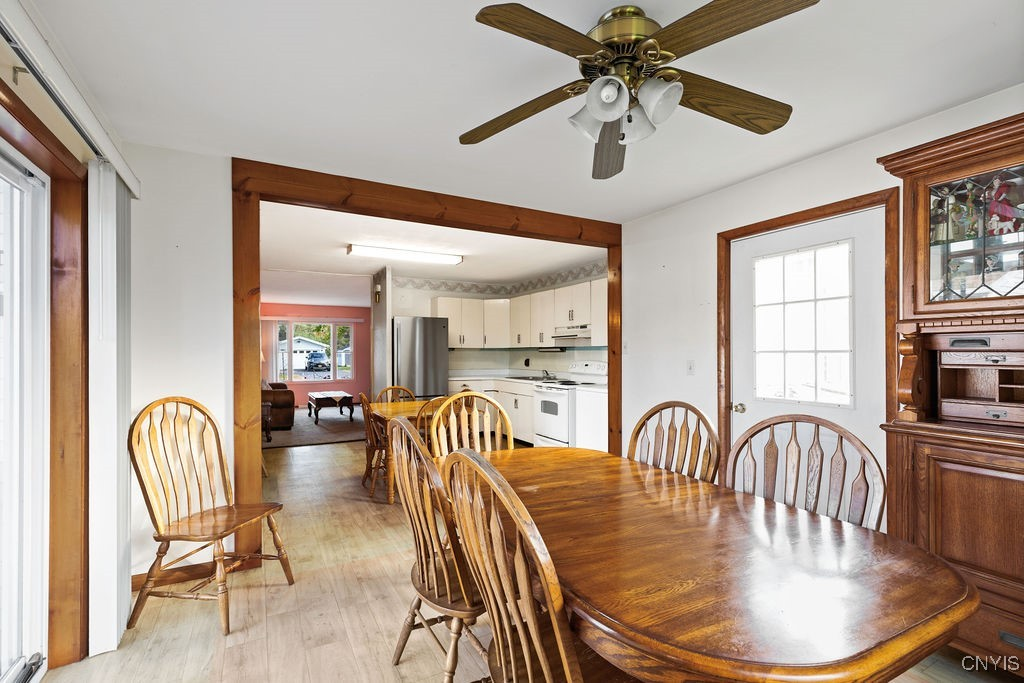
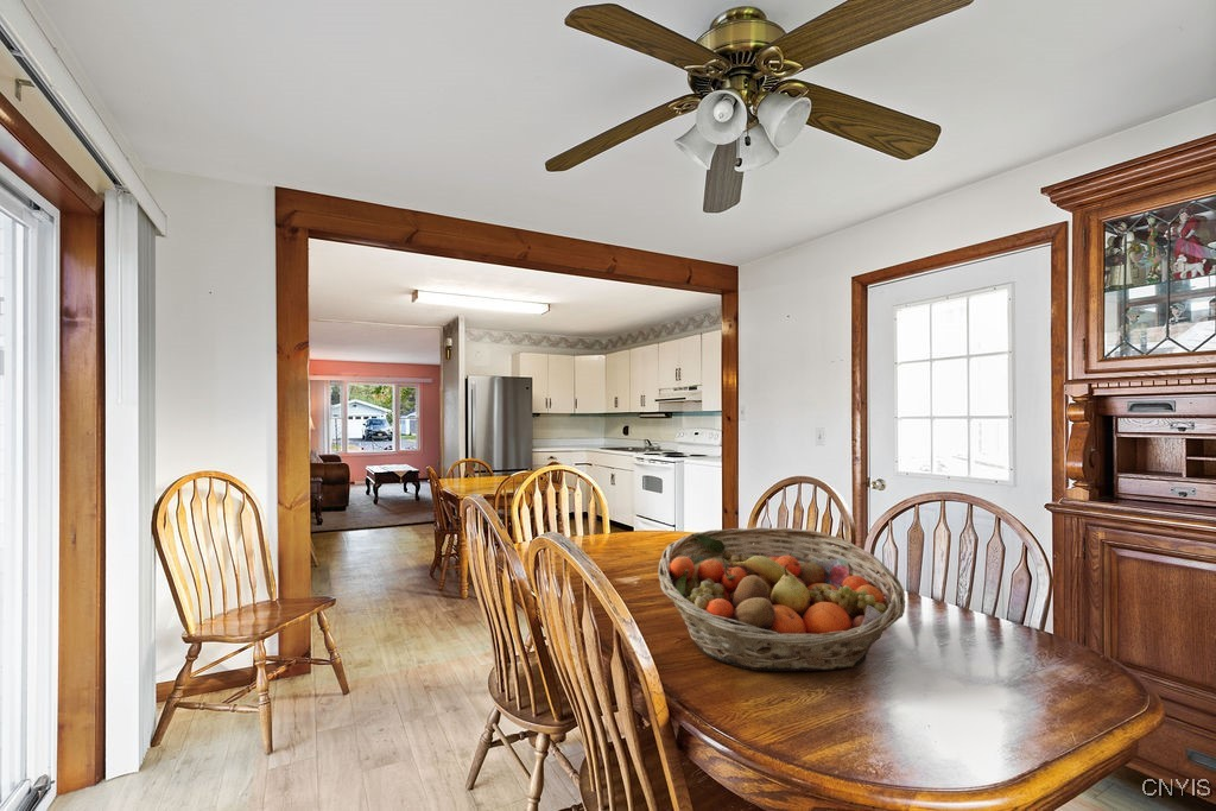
+ fruit basket [657,526,906,672]
